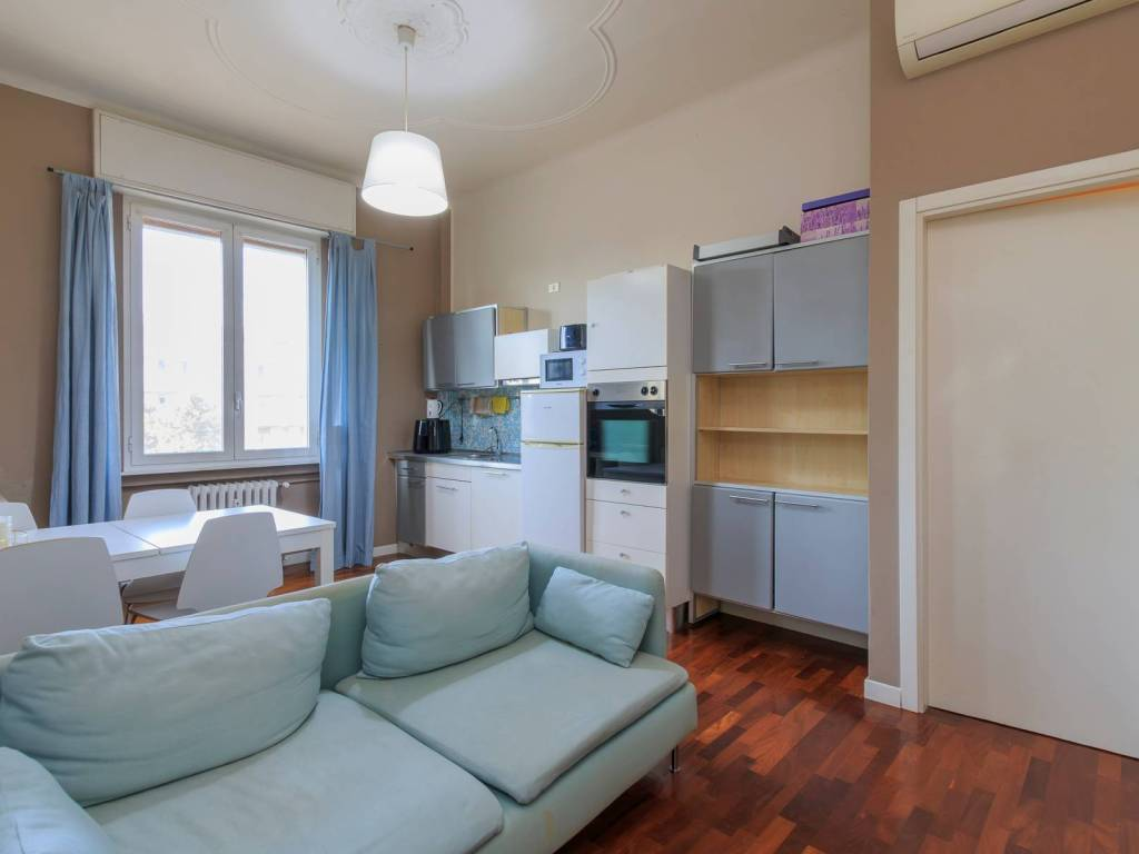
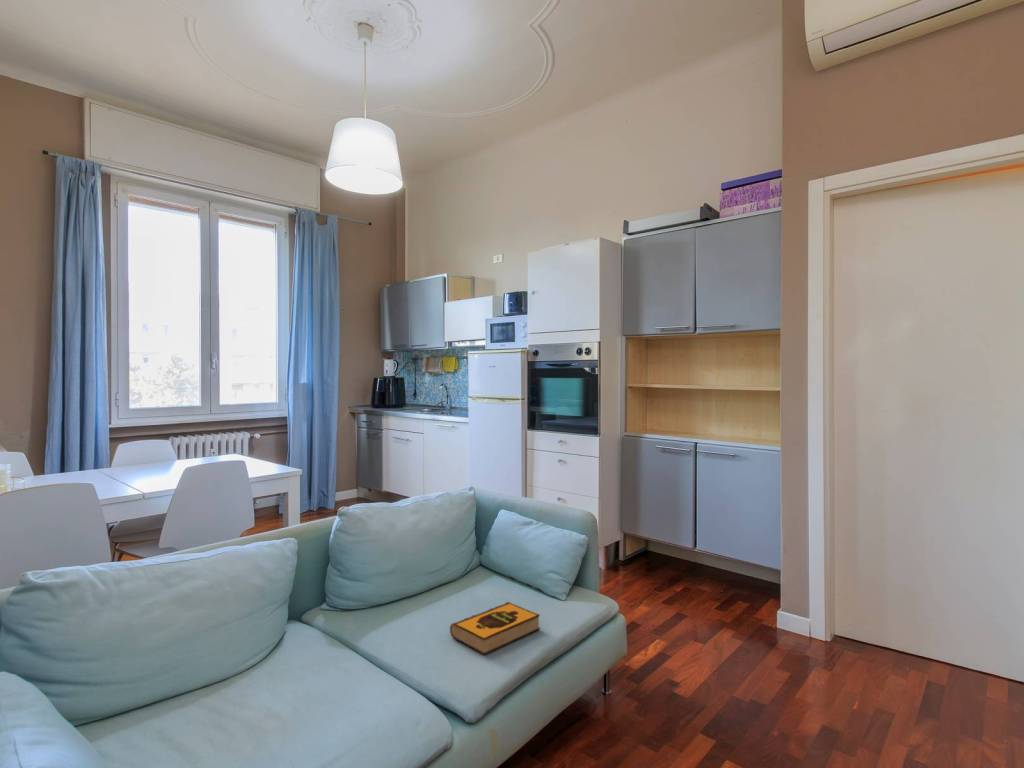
+ hardback book [449,601,541,655]
